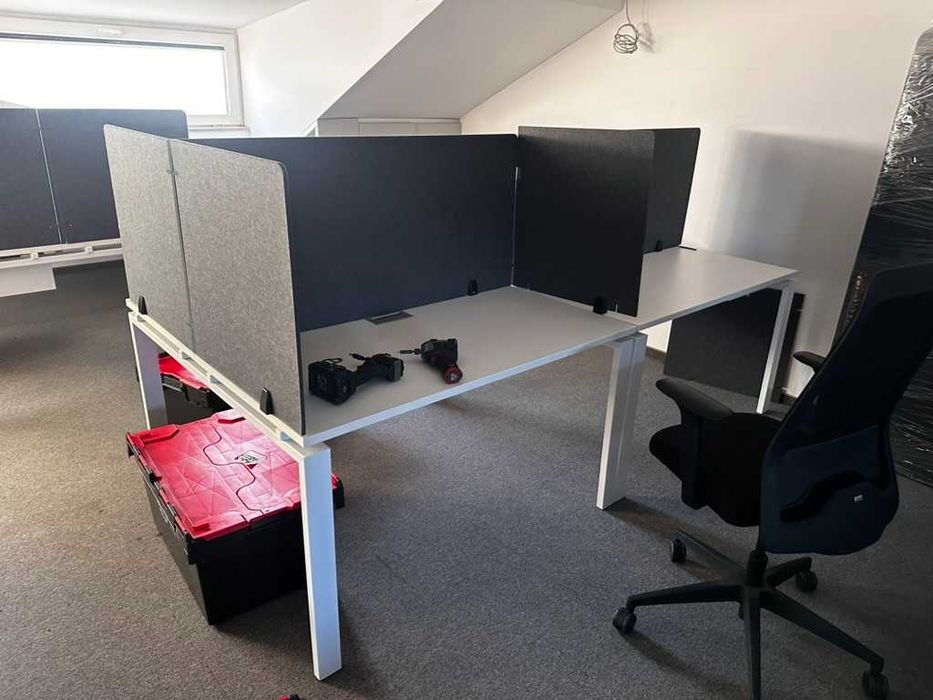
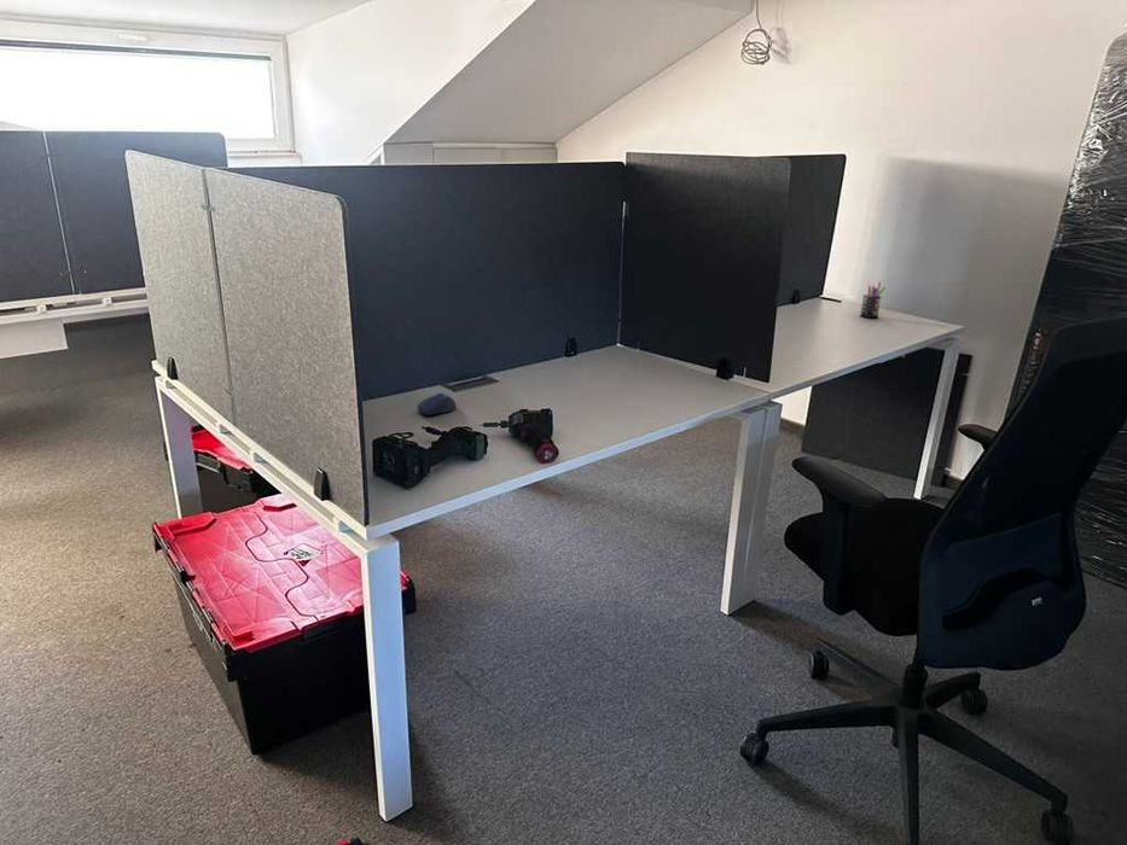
+ pen holder [859,281,887,319]
+ computer mouse [416,391,457,416]
